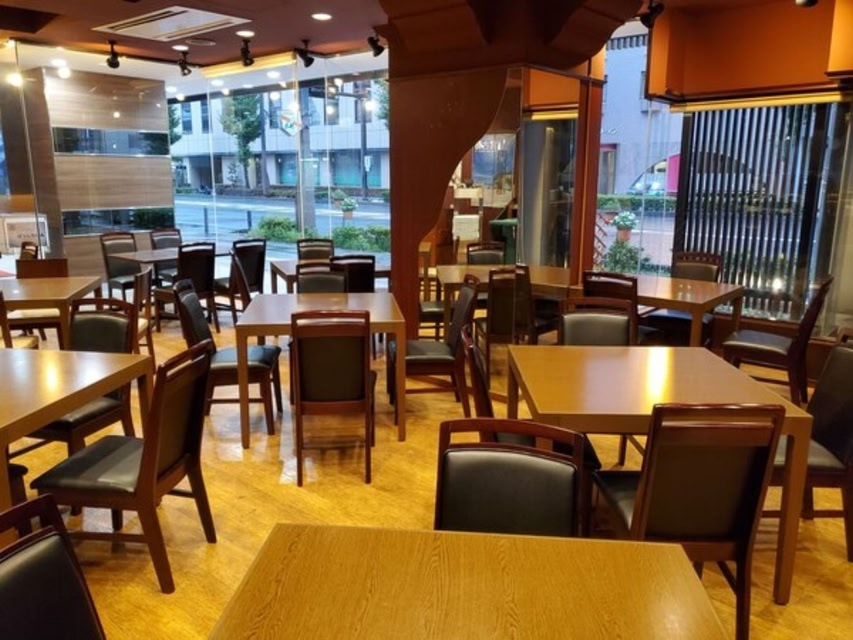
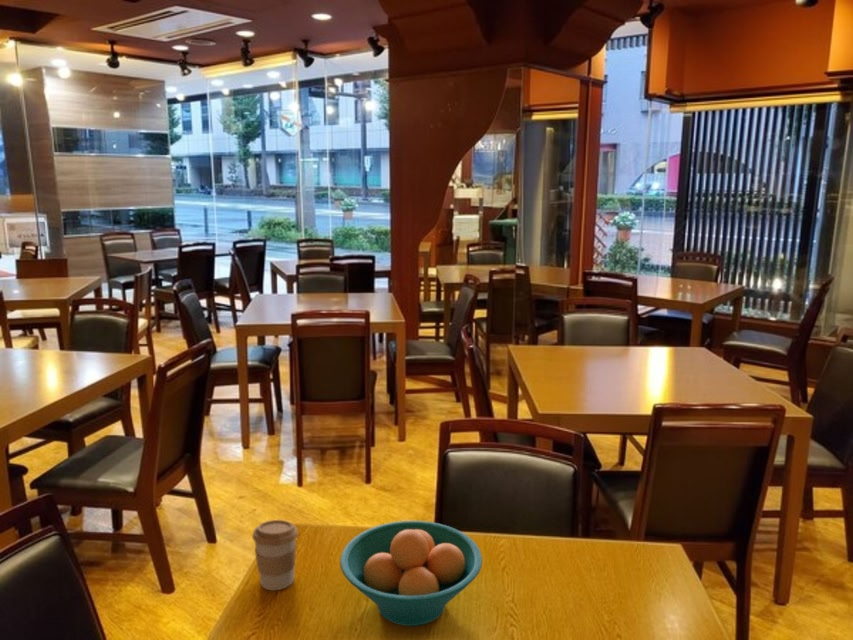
+ coffee cup [251,519,299,591]
+ fruit bowl [339,520,483,627]
